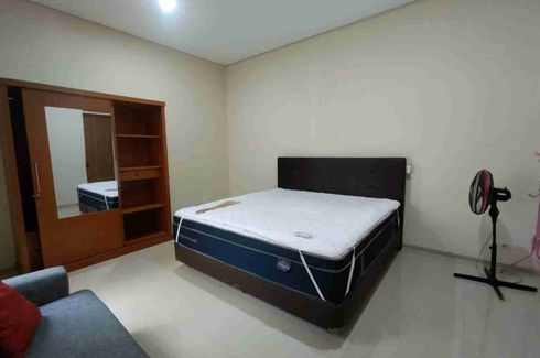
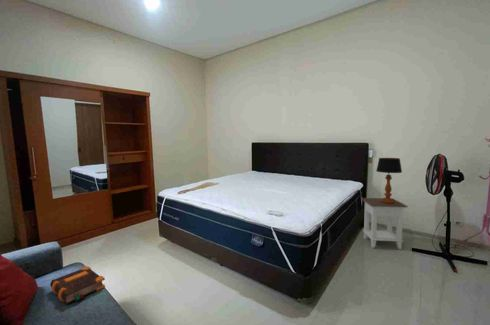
+ bible [49,265,106,305]
+ nightstand [360,197,409,250]
+ table lamp [375,157,403,204]
